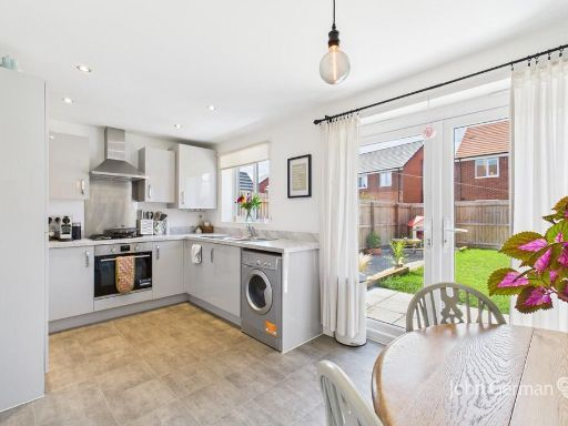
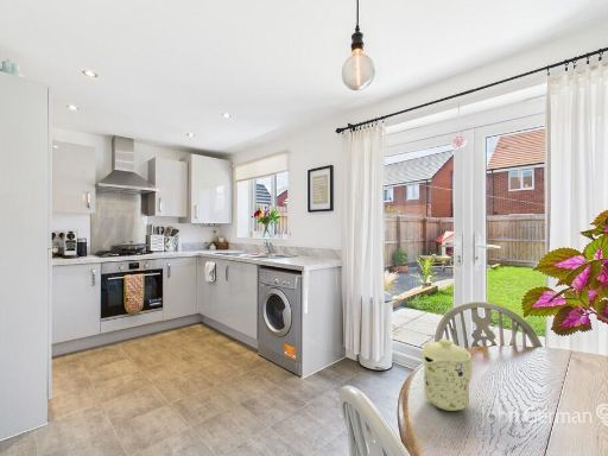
+ mug [420,338,473,412]
